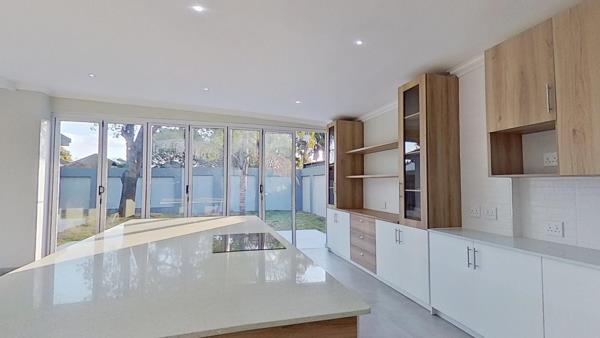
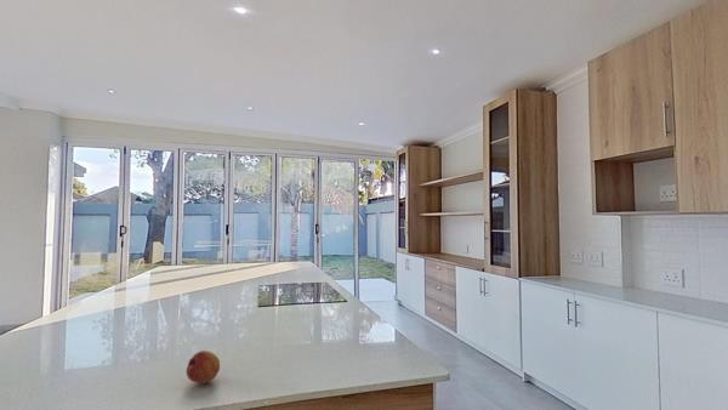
+ fruit [186,349,221,385]
